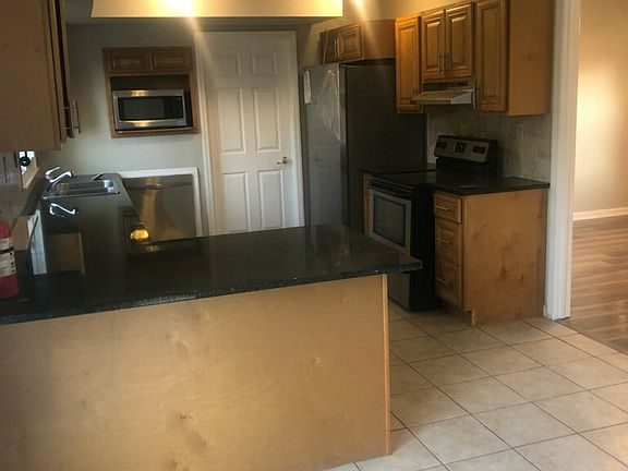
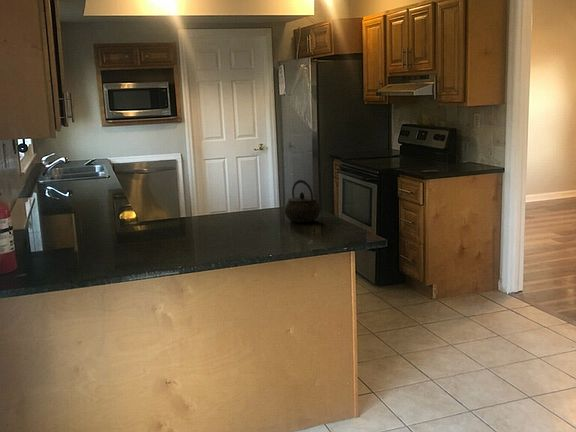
+ kettle [283,179,322,224]
